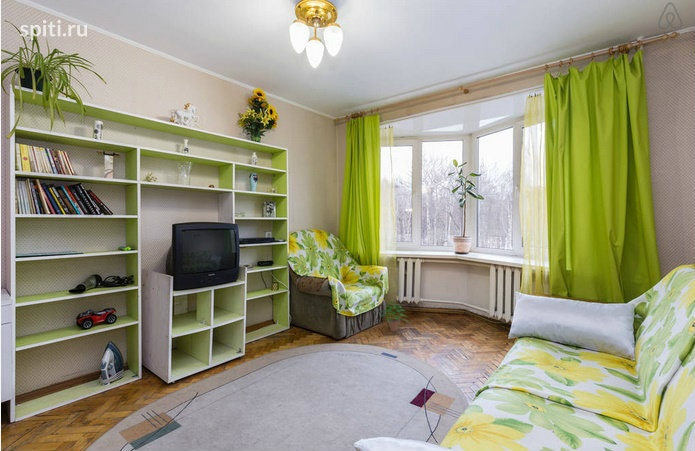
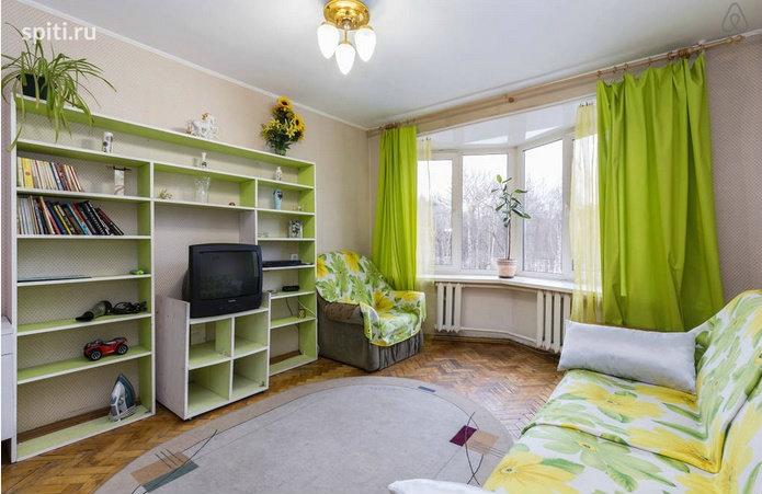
- potted plant [379,300,410,333]
